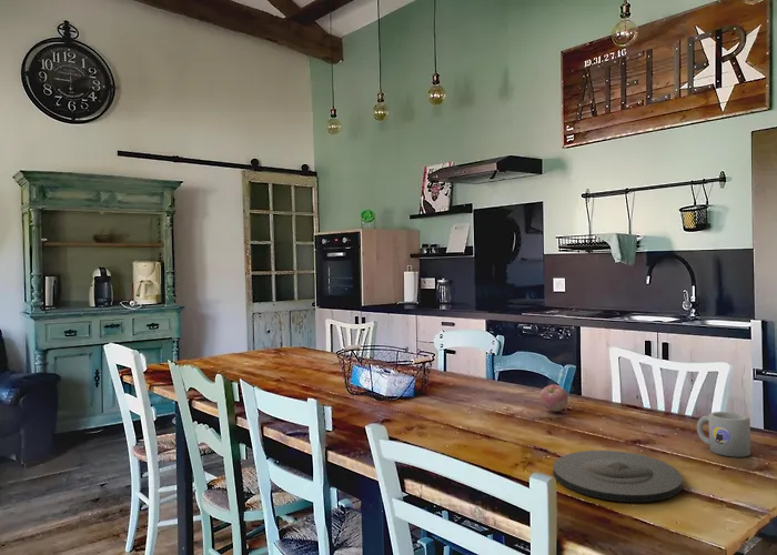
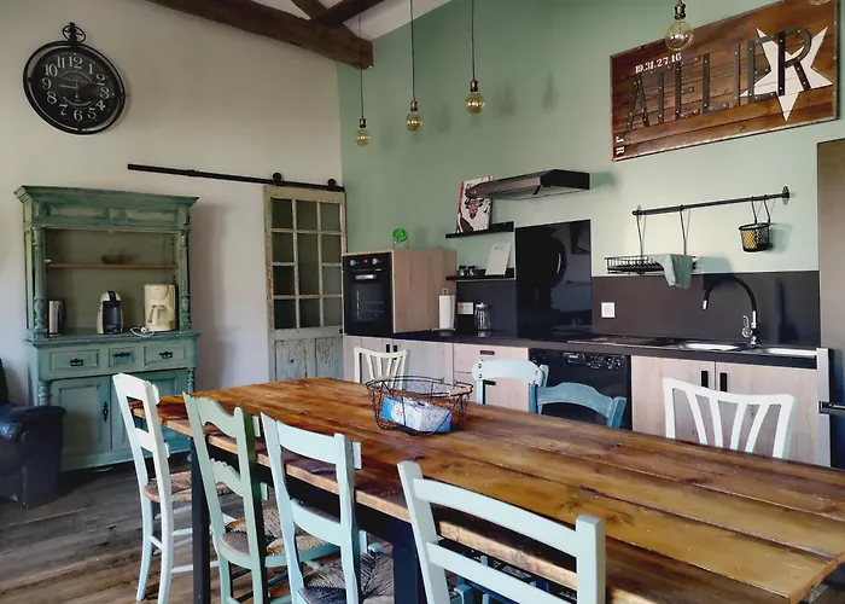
- plate [552,450,684,503]
- mug [696,411,751,458]
- apple [539,384,569,413]
